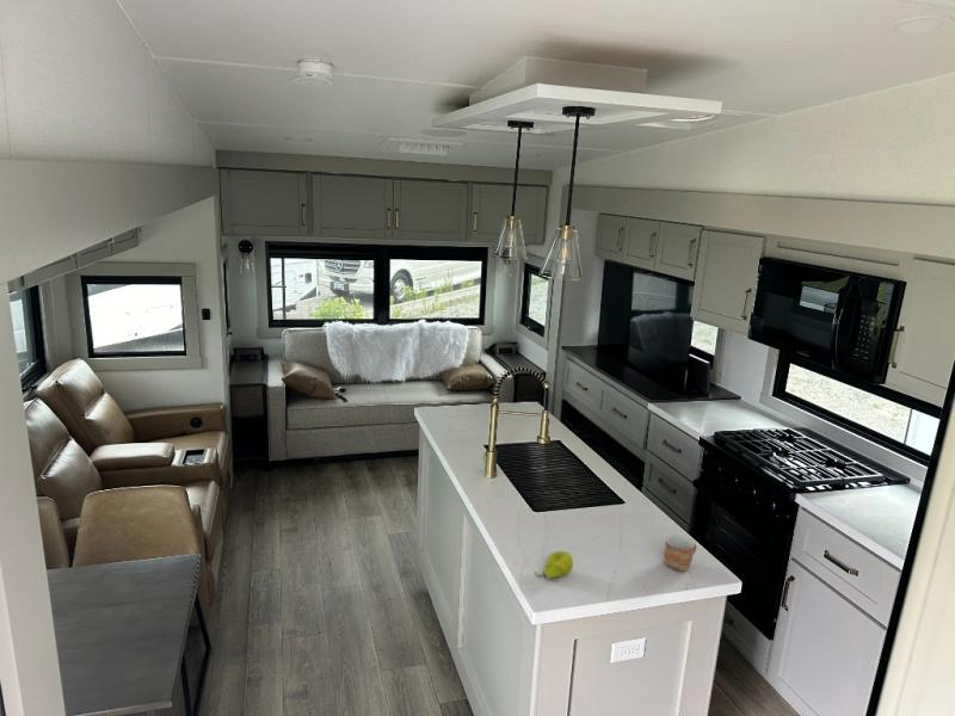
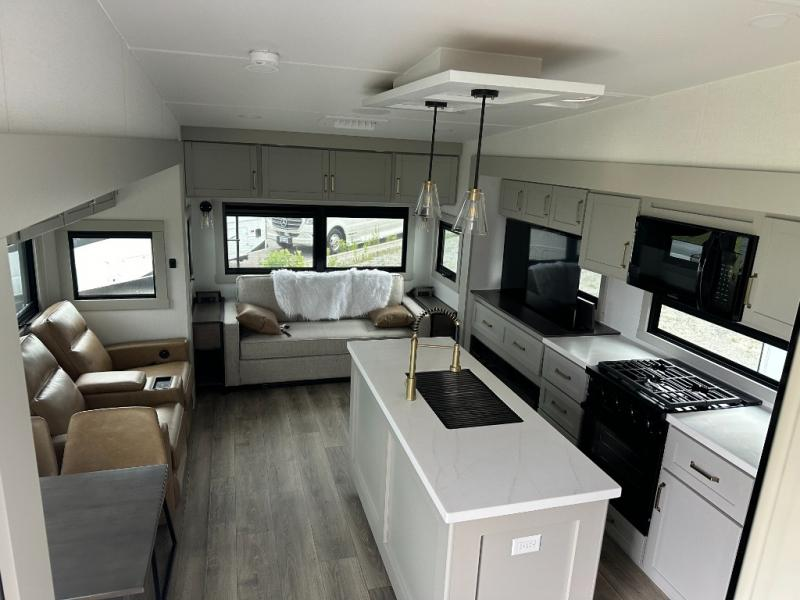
- mug [664,535,697,573]
- fruit [534,550,574,580]
